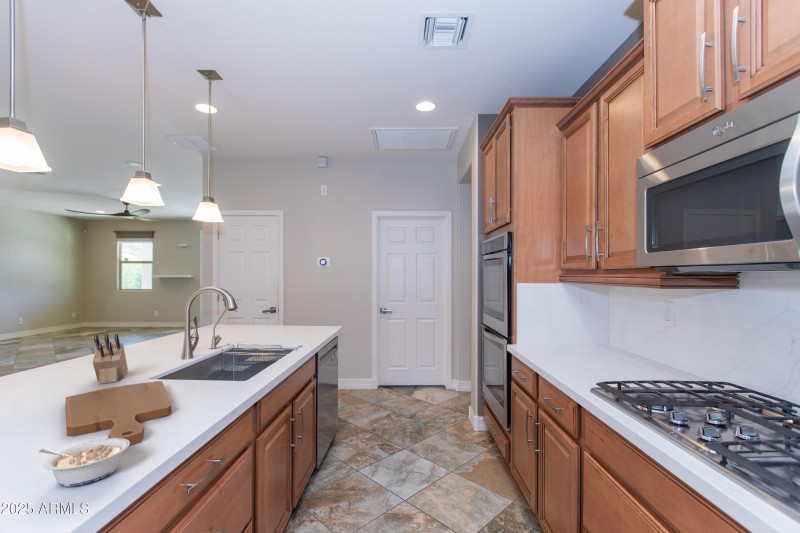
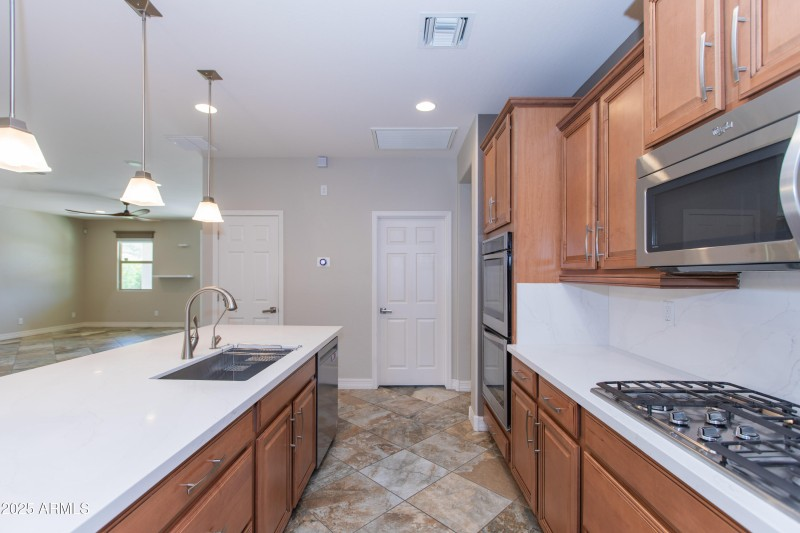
- legume [38,438,130,488]
- knife block [92,333,129,385]
- cutting board [65,380,172,446]
